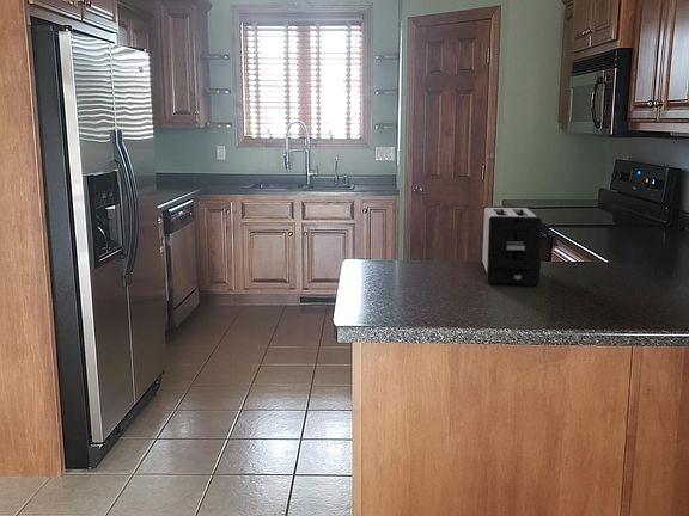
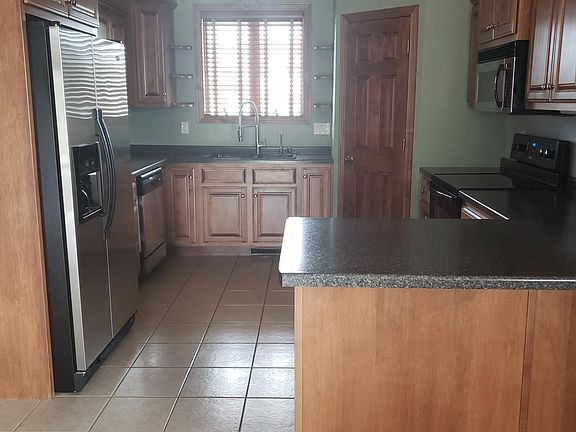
- toaster [480,205,543,287]
